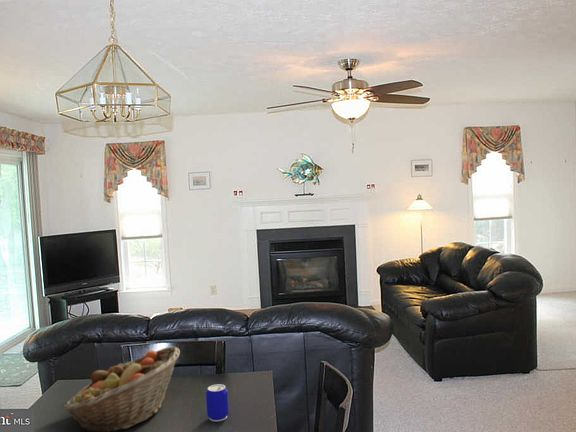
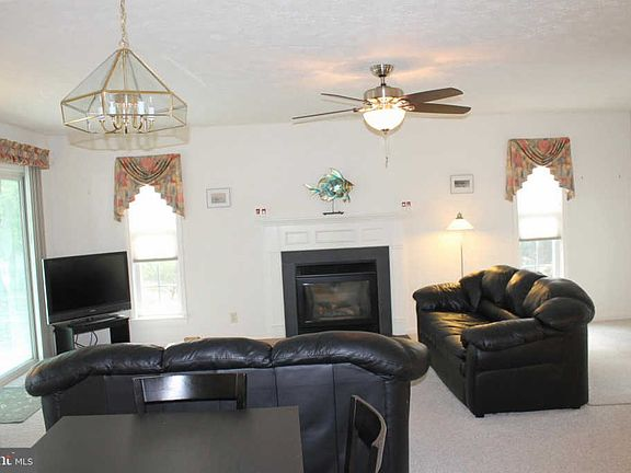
- beer can [205,383,230,422]
- fruit basket [63,345,181,432]
